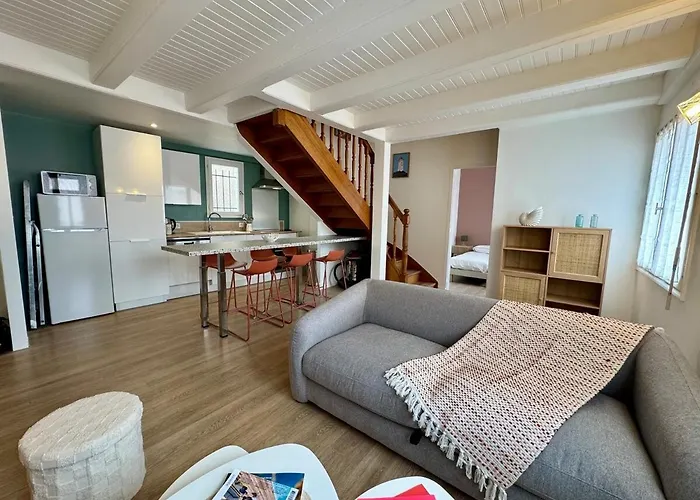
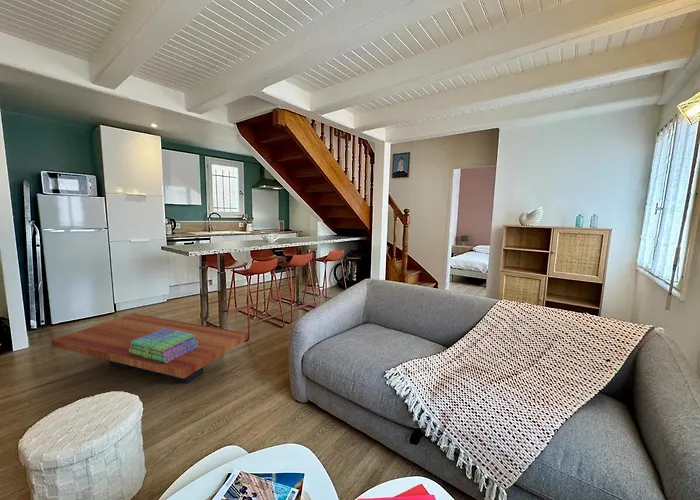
+ coffee table [50,313,248,384]
+ stack of books [129,328,199,363]
